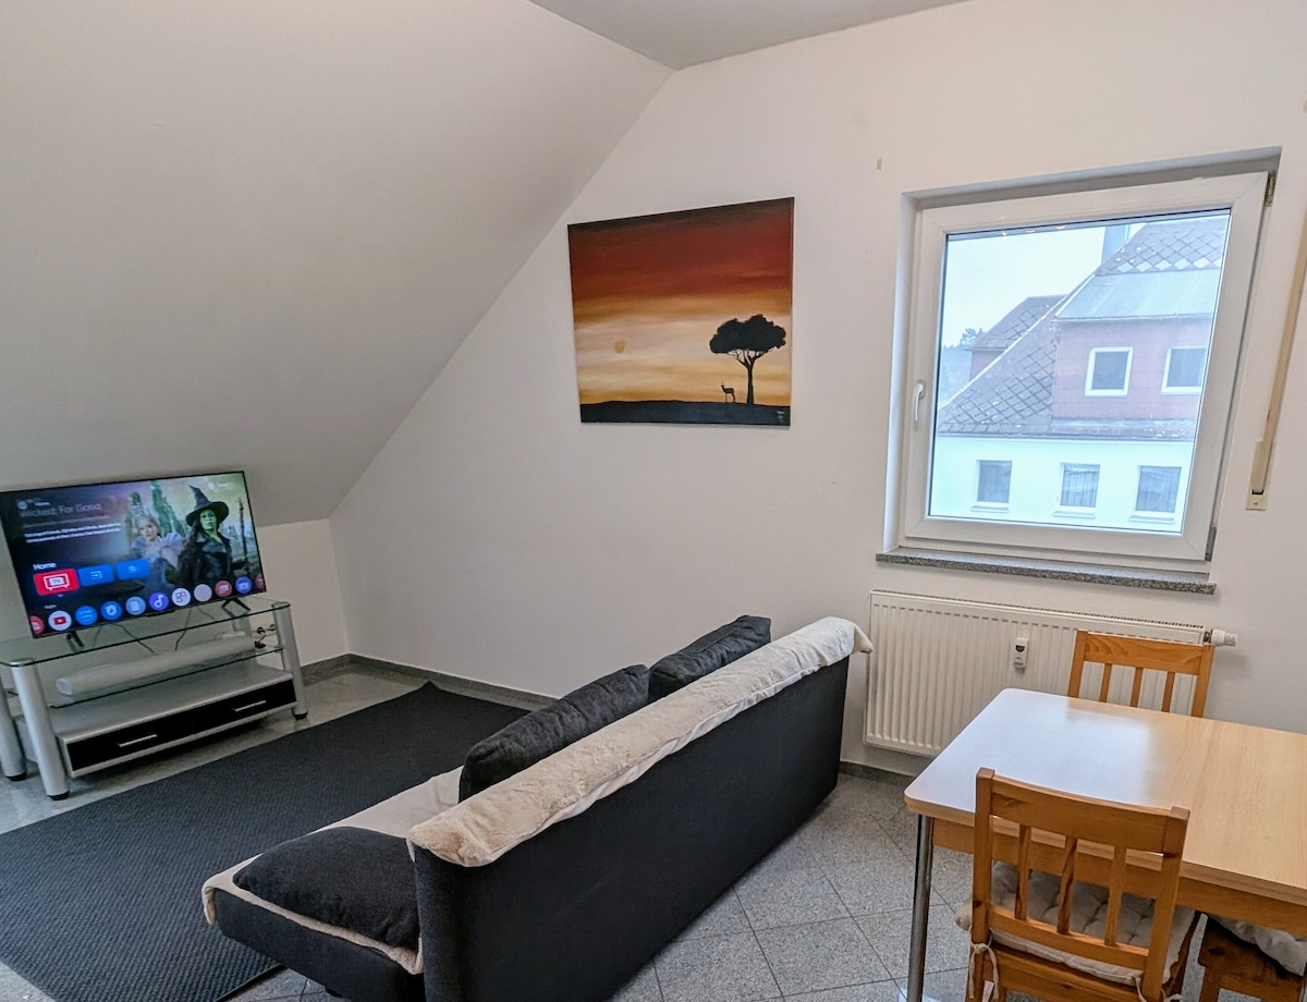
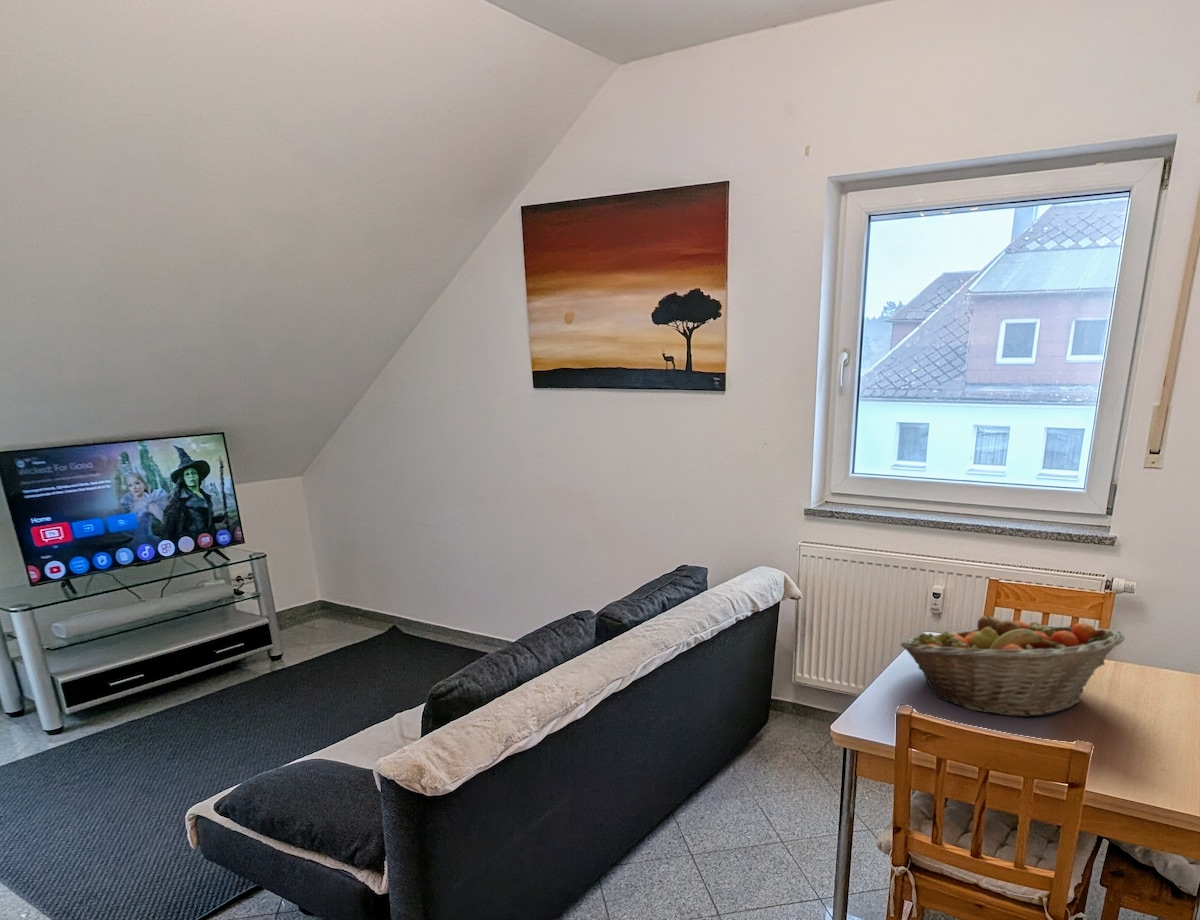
+ fruit basket [899,615,1125,718]
